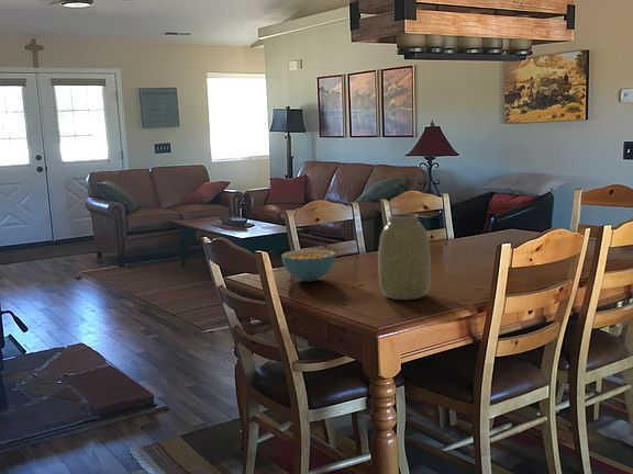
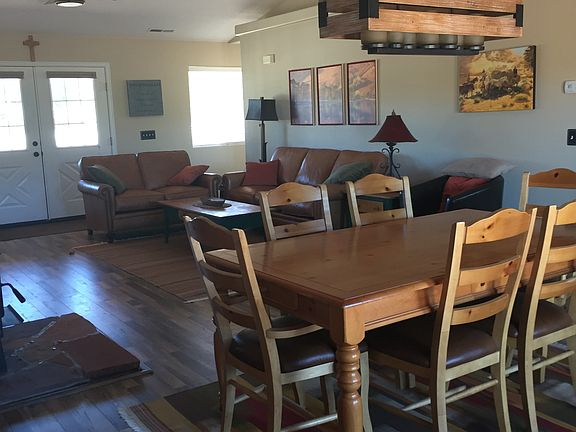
- vase [377,213,432,301]
- cereal bowl [280,248,336,283]
